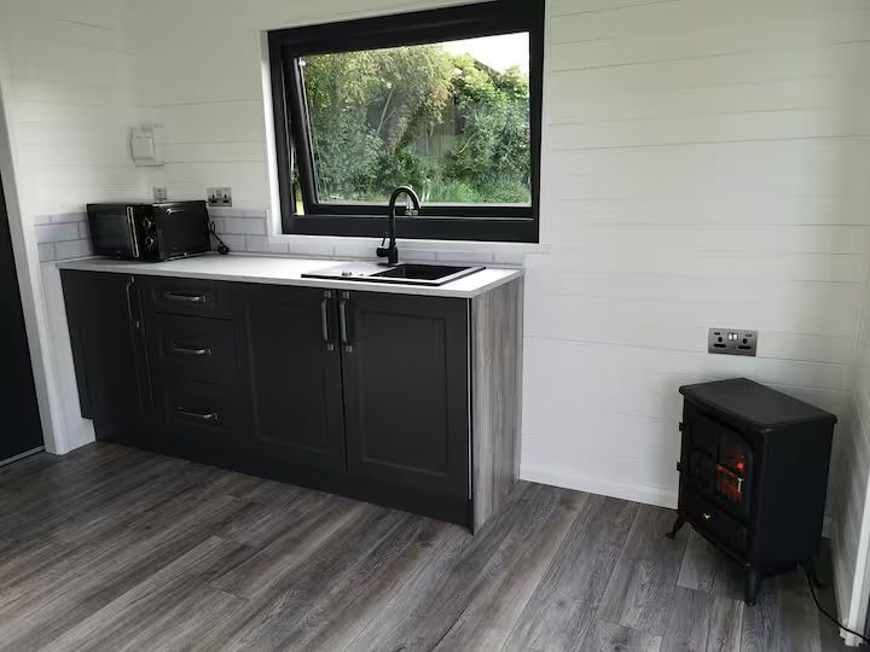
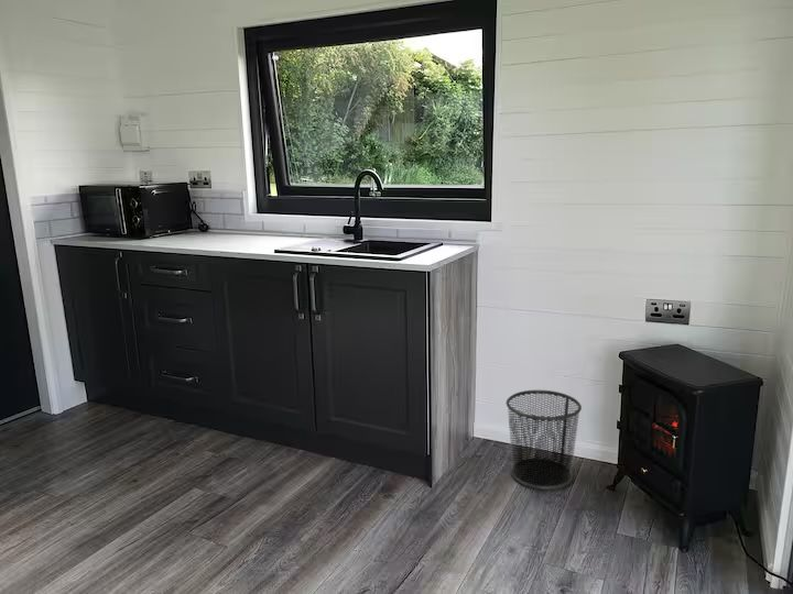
+ waste bin [506,389,583,491]
